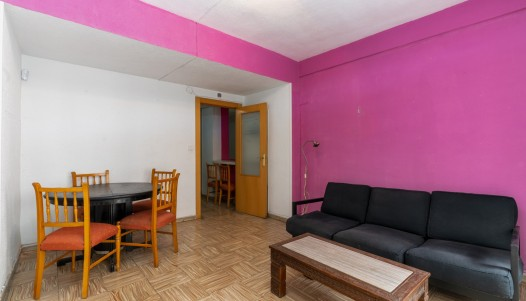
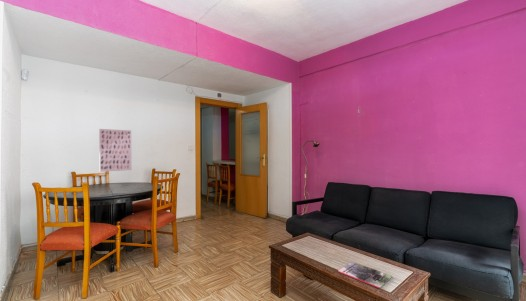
+ magazine [337,261,393,289]
+ wall art [98,128,132,173]
